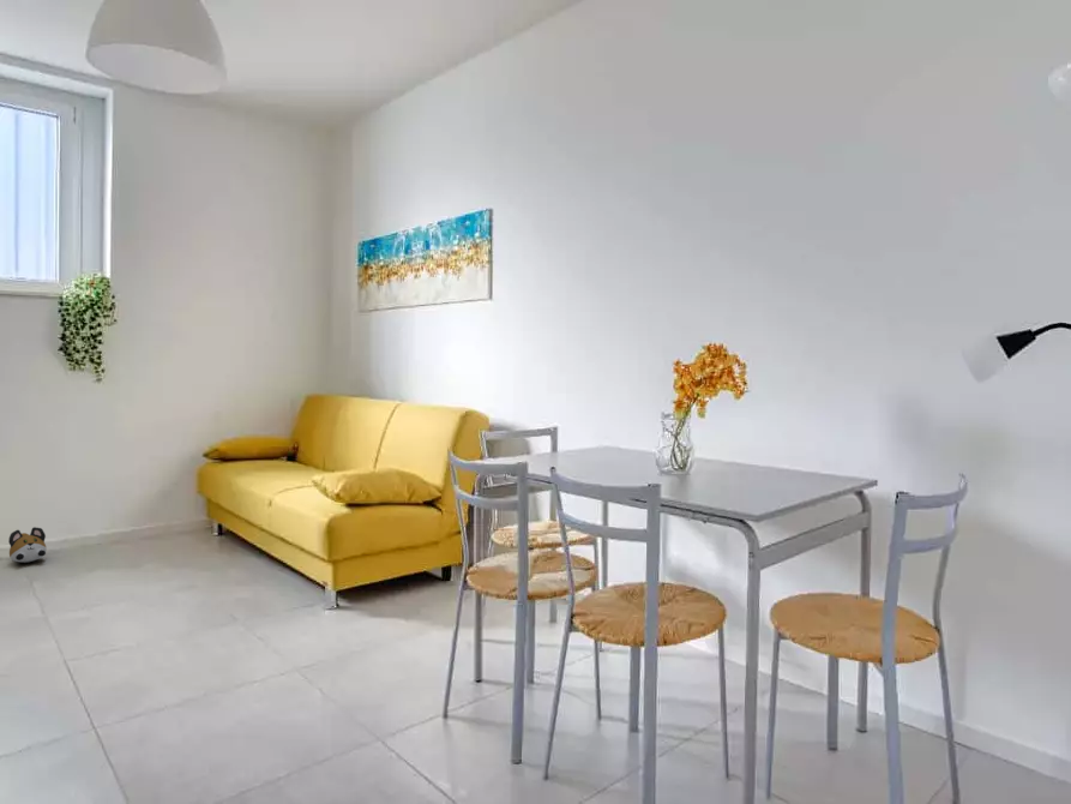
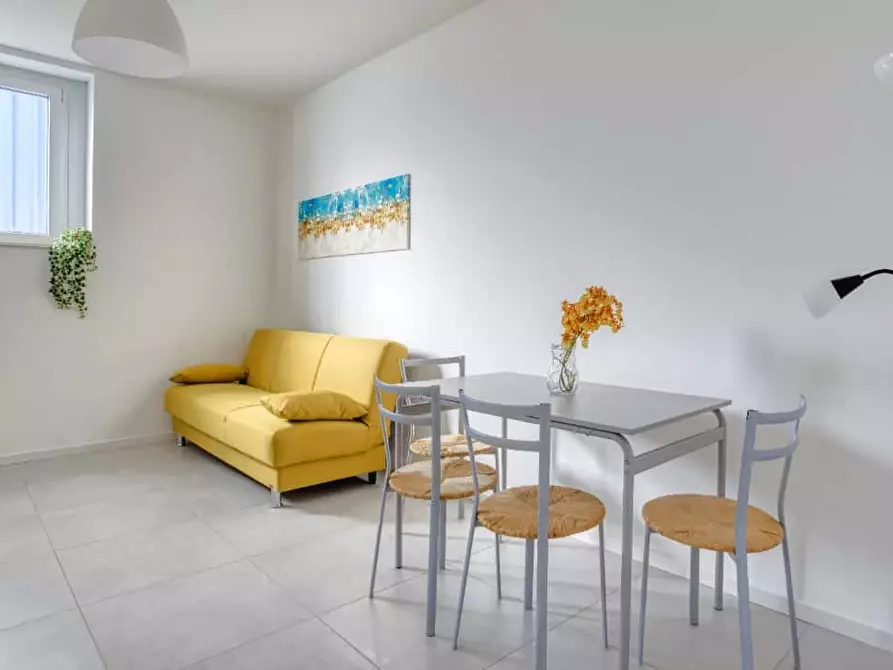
- plush toy [7,526,48,564]
